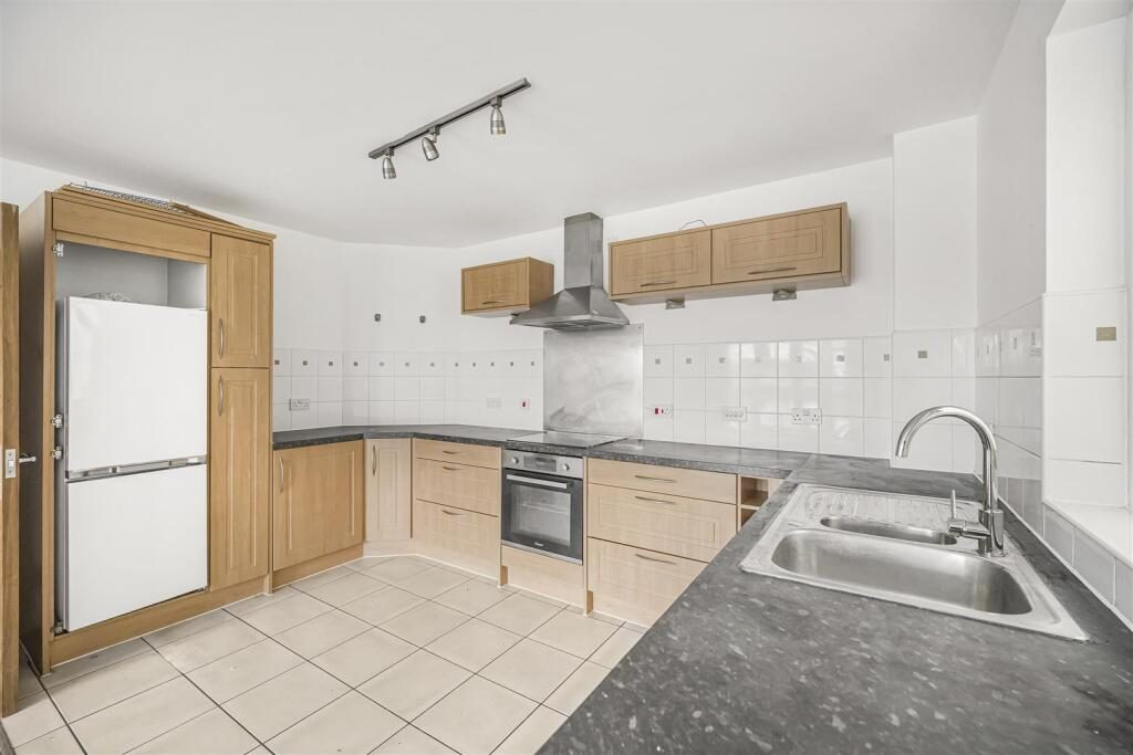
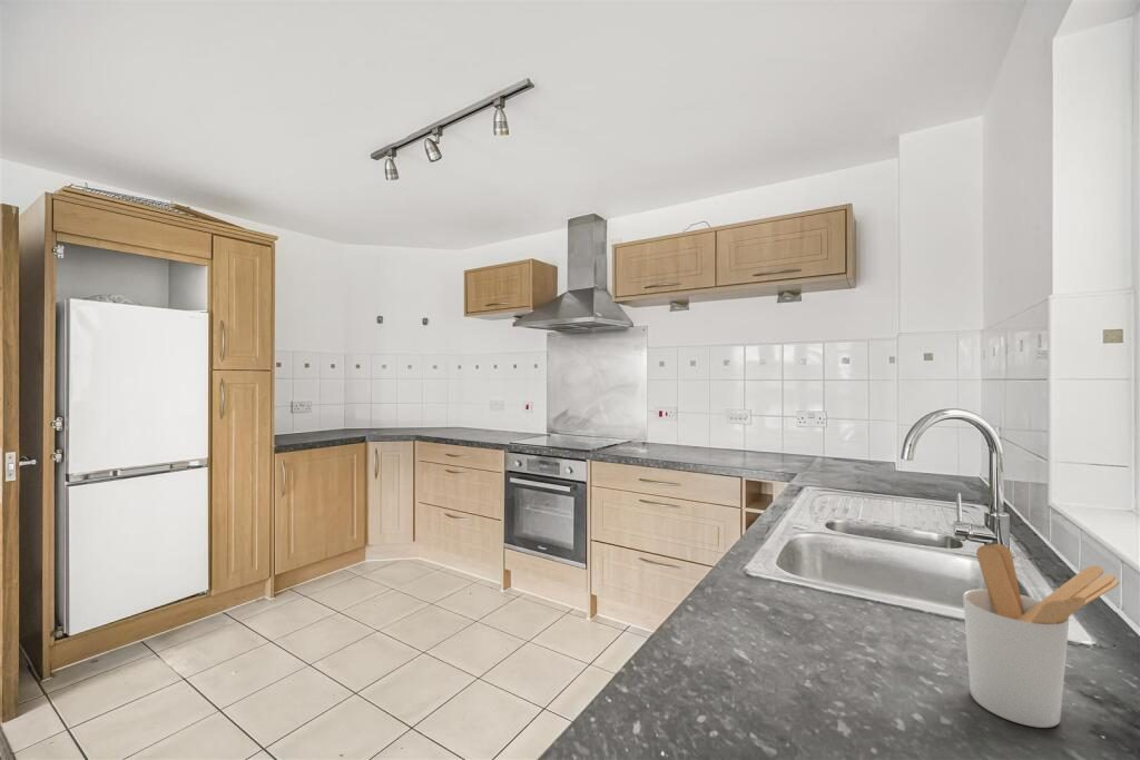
+ utensil holder [962,543,1121,729]
